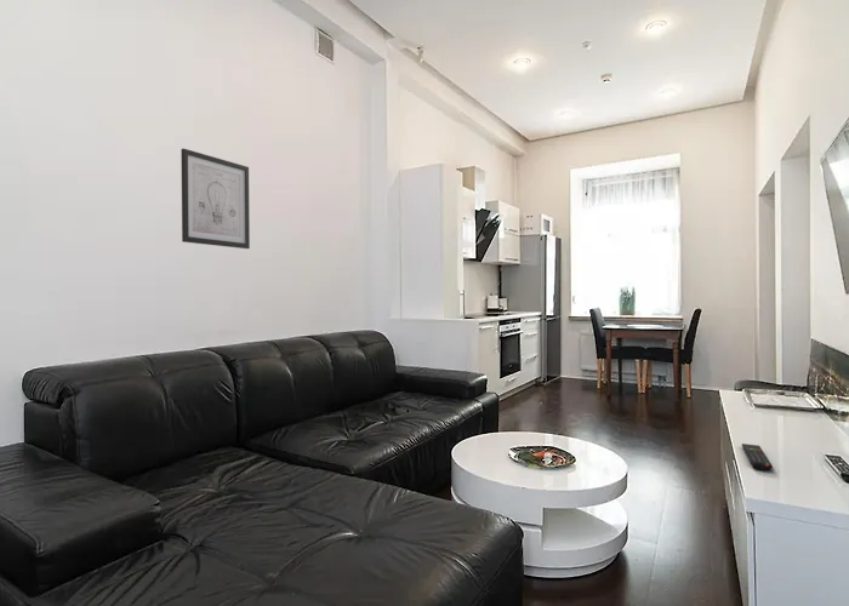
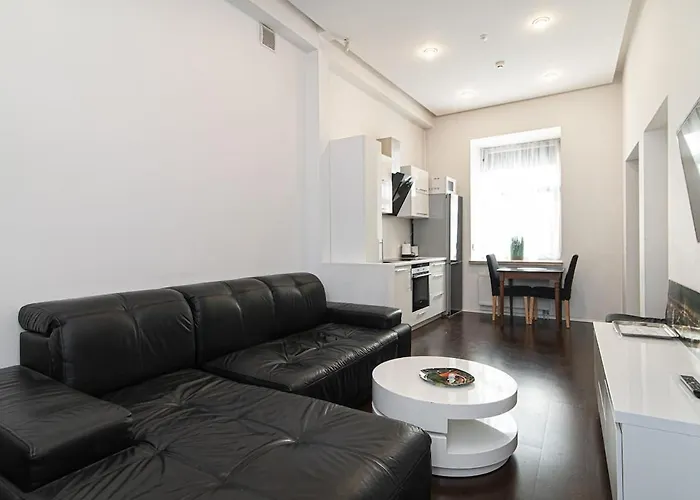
- remote control [741,442,774,471]
- wall art [180,148,251,250]
